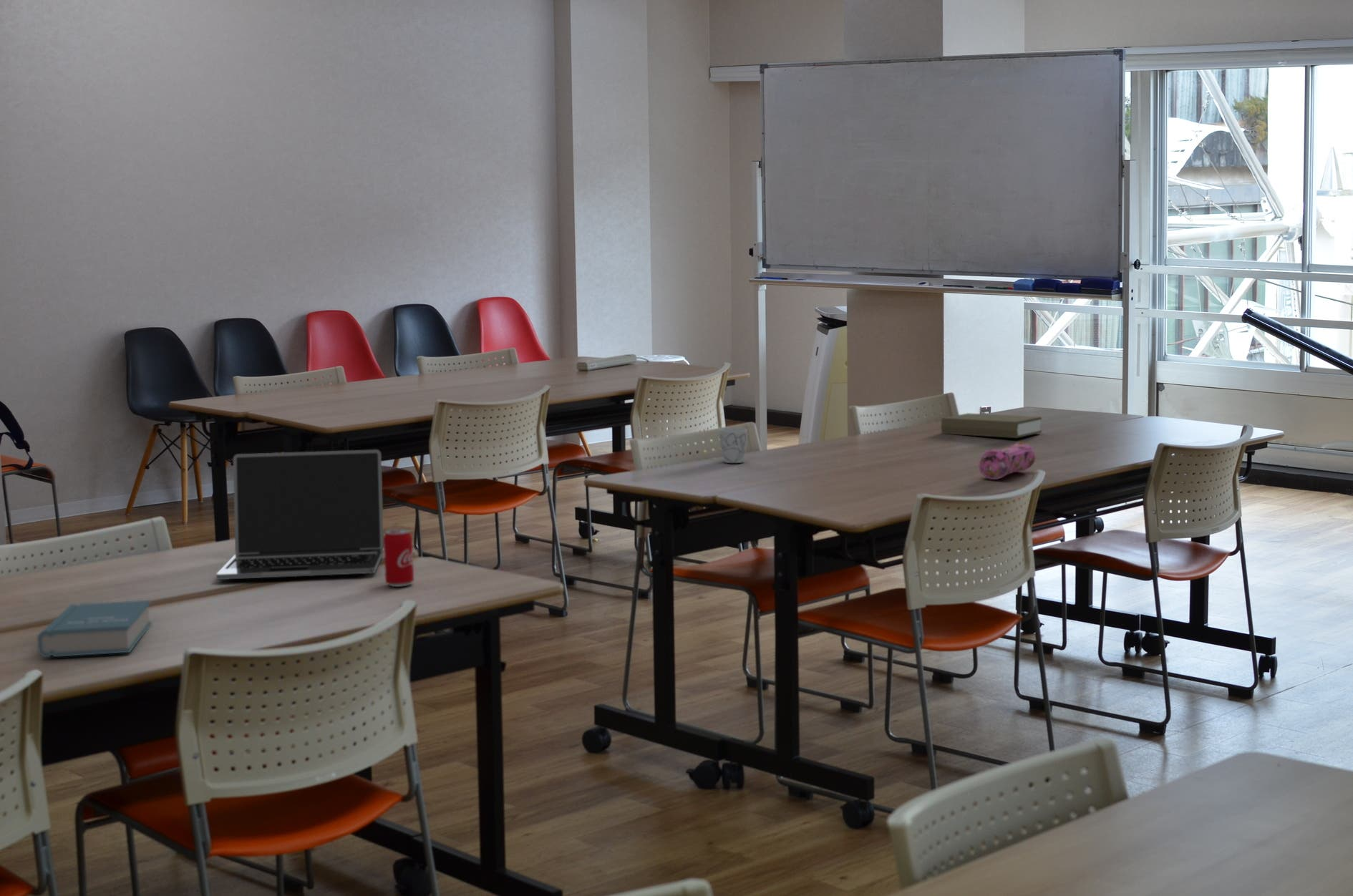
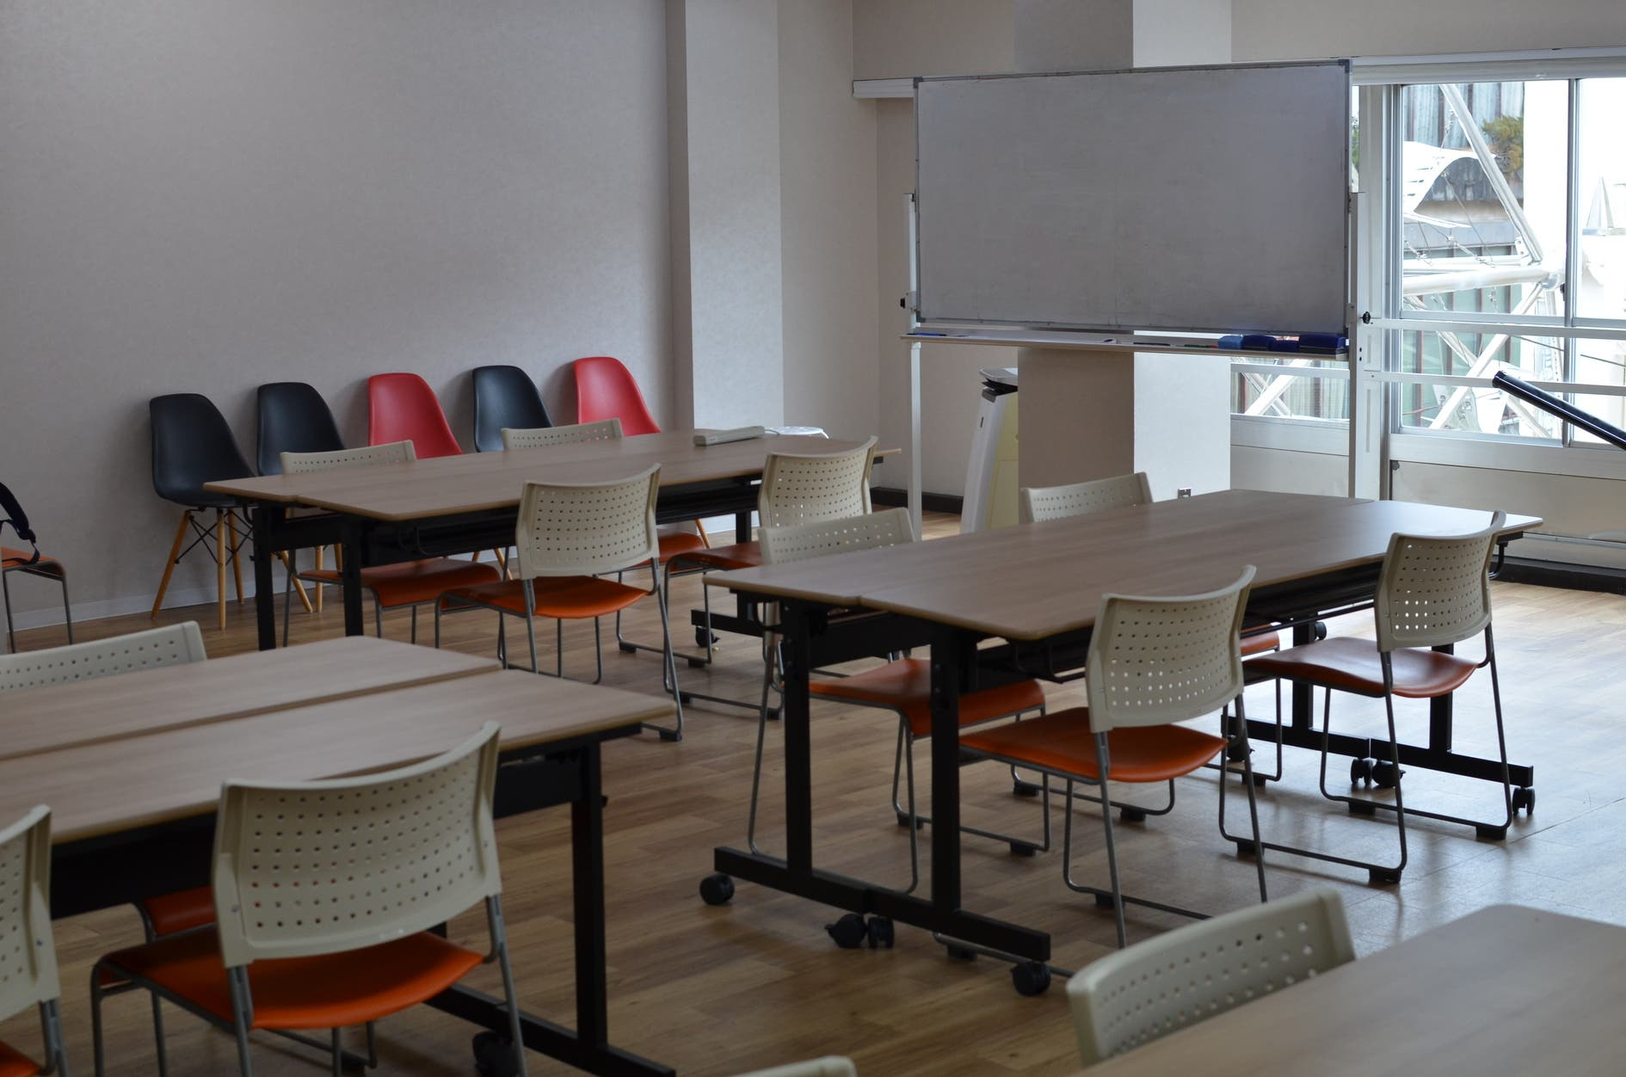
- book [940,412,1042,439]
- beverage can [383,528,414,588]
- mug [719,427,748,464]
- laptop [215,449,384,580]
- pencil case [979,442,1036,480]
- book [37,600,152,658]
